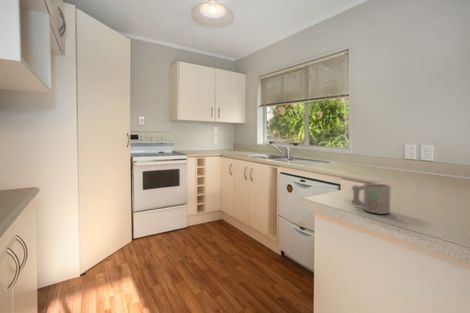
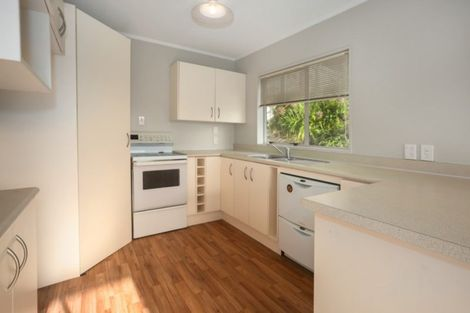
- mug [351,182,392,215]
